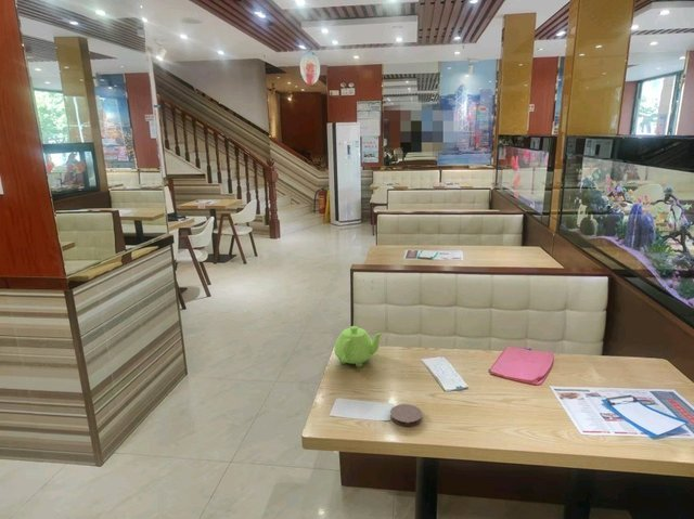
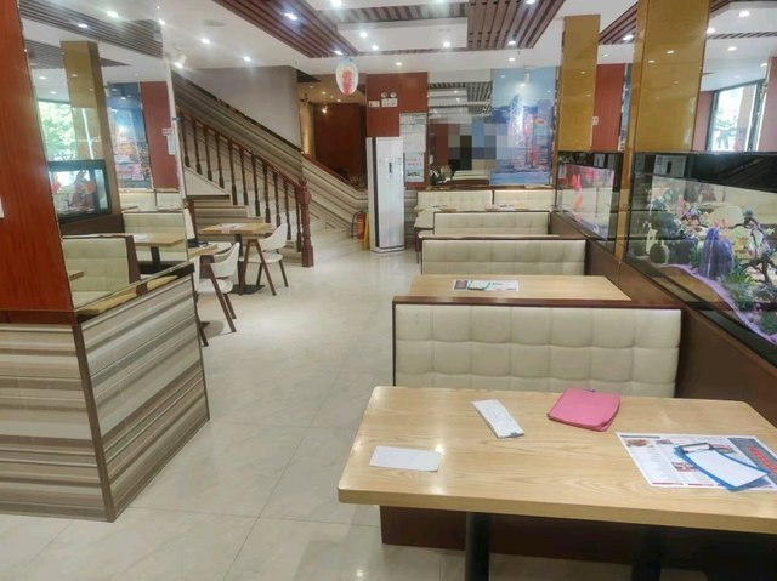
- teapot [333,325,385,368]
- coaster [389,403,423,427]
